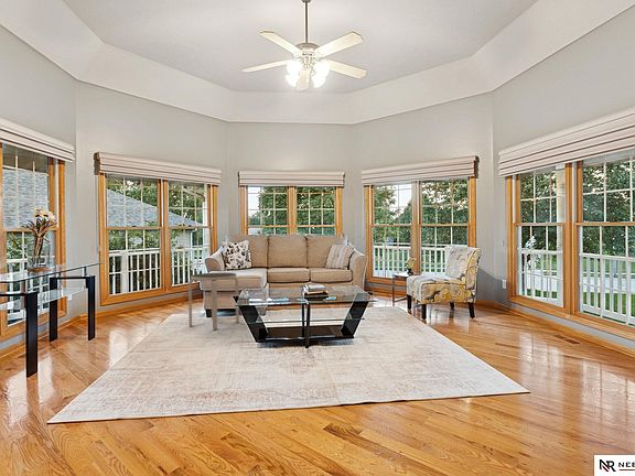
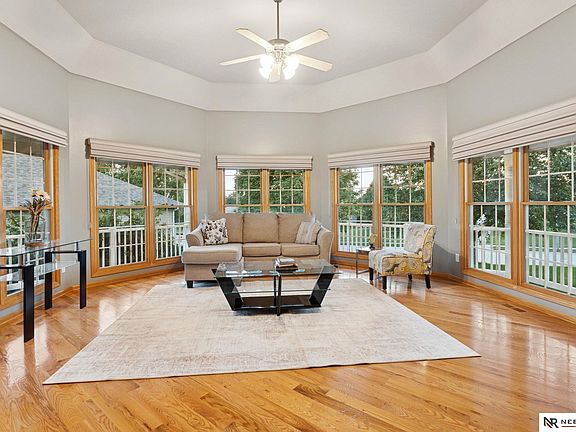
- side table [187,272,240,331]
